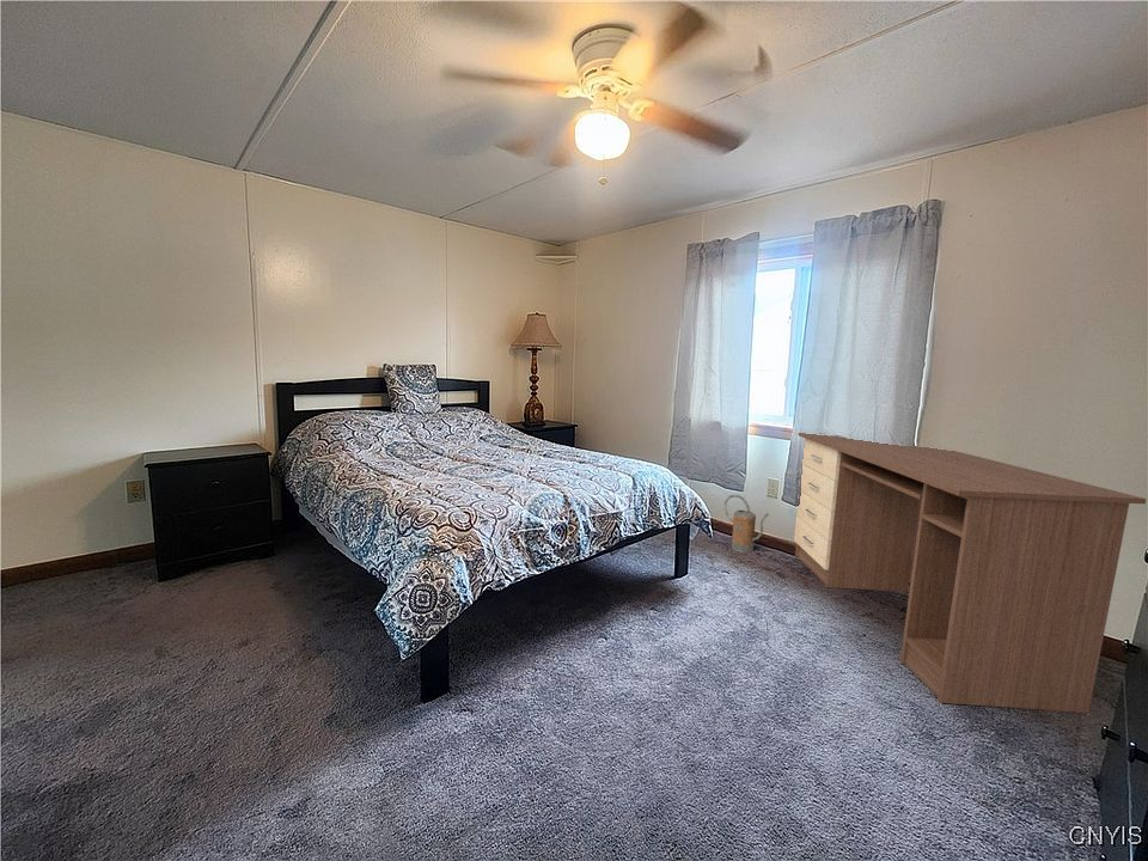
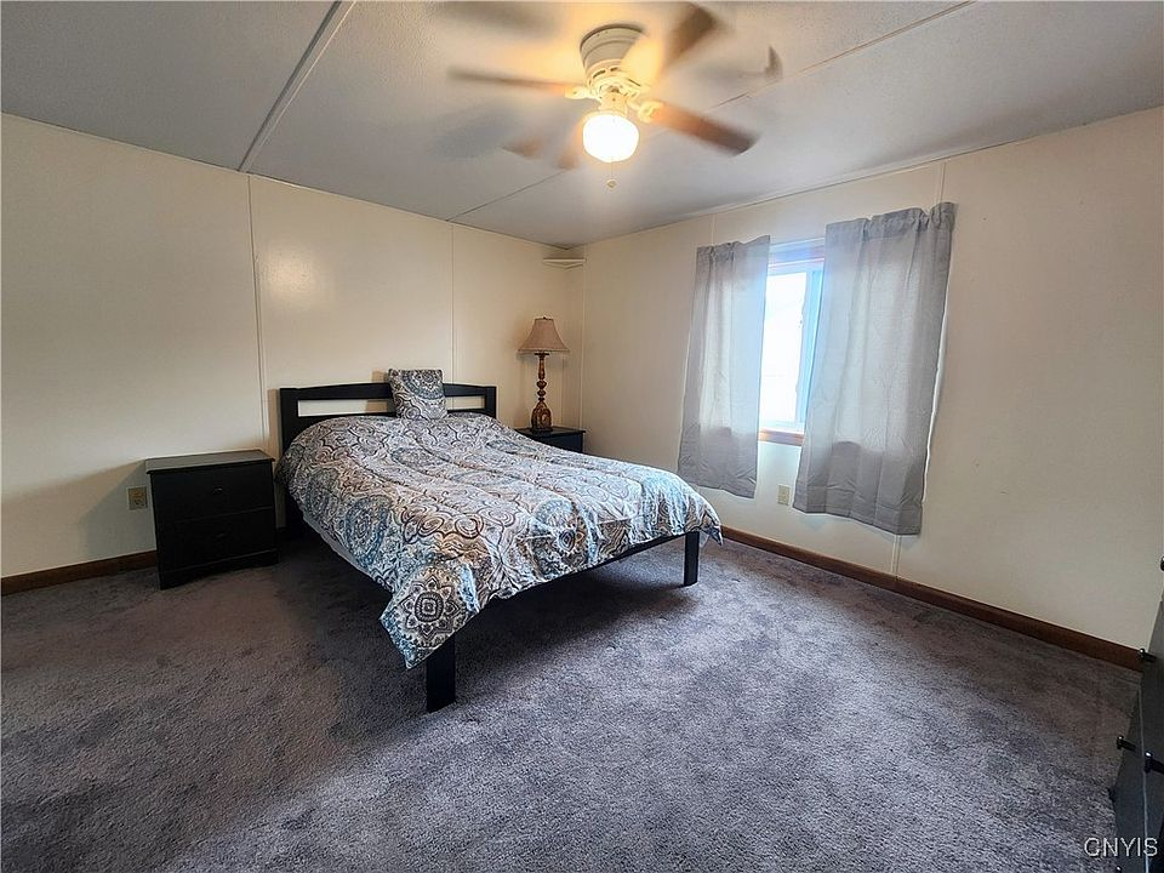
- desk [793,432,1147,714]
- watering can [722,494,770,554]
